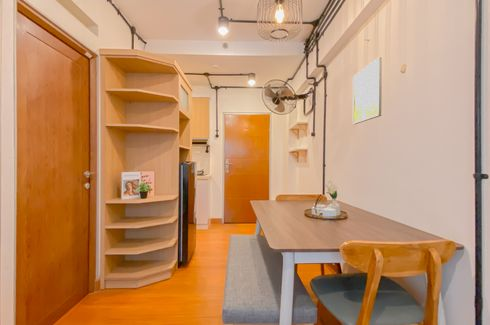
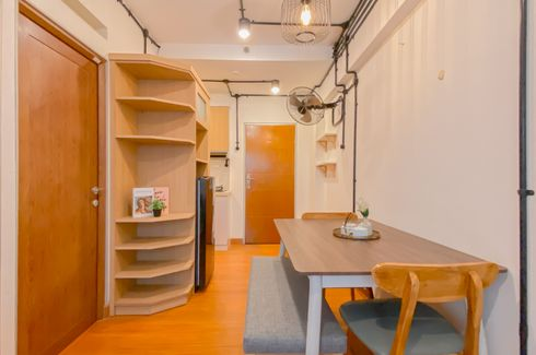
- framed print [352,56,383,125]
